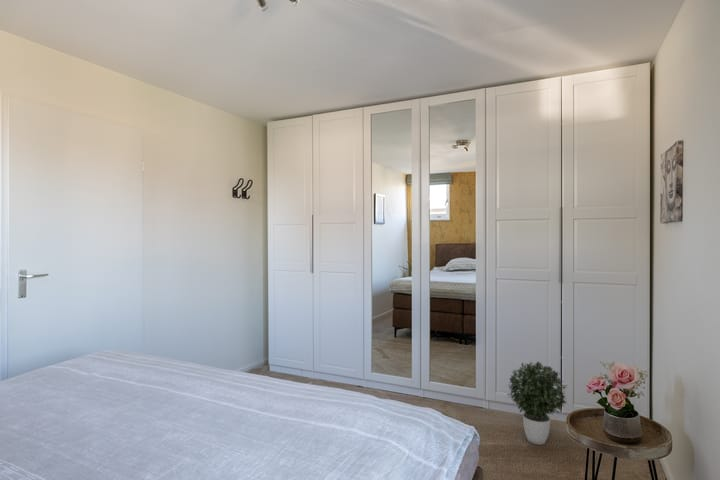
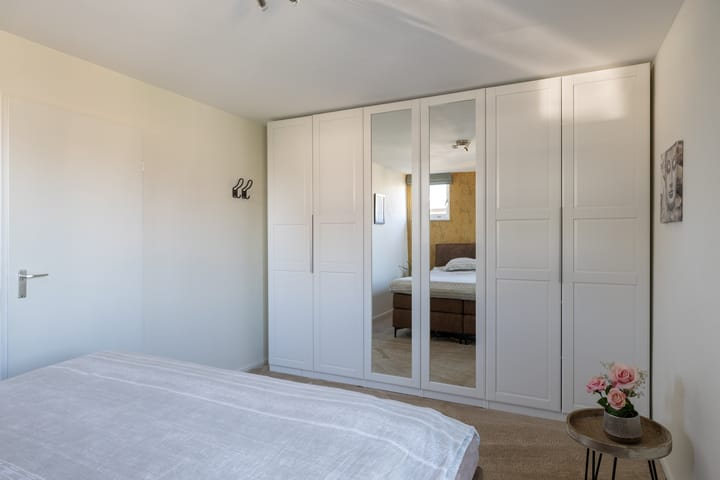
- potted plant [506,361,569,446]
